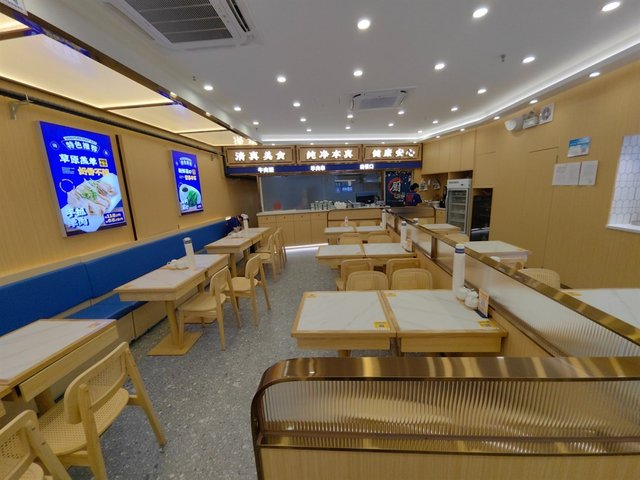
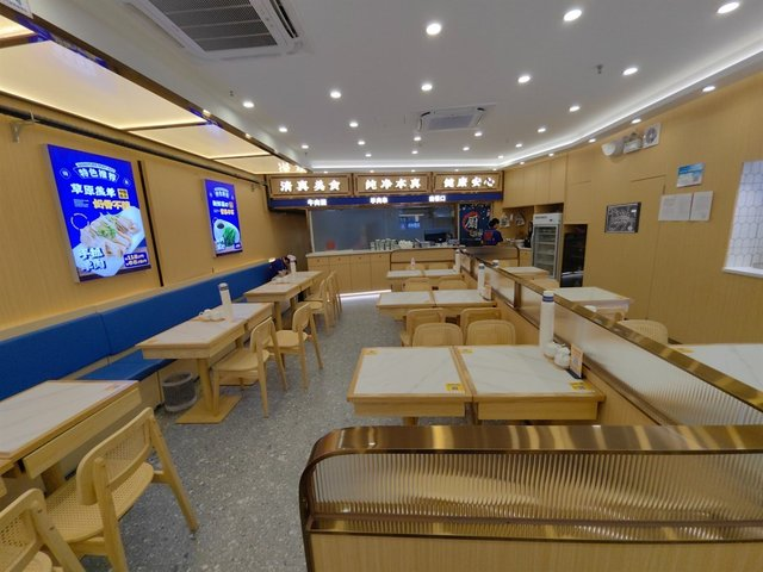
+ wastebasket [160,369,198,414]
+ wall art [603,200,643,235]
